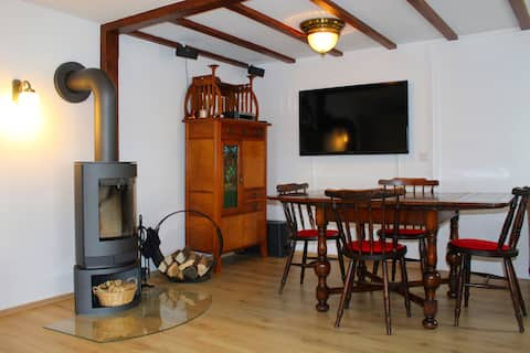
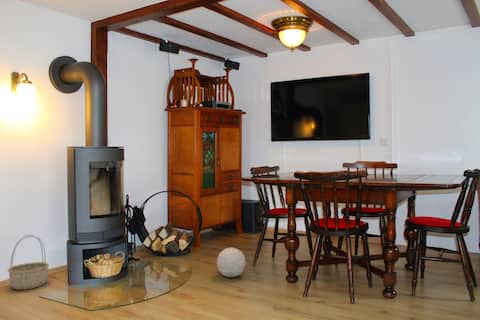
+ basket [7,234,50,291]
+ ball [216,247,247,278]
